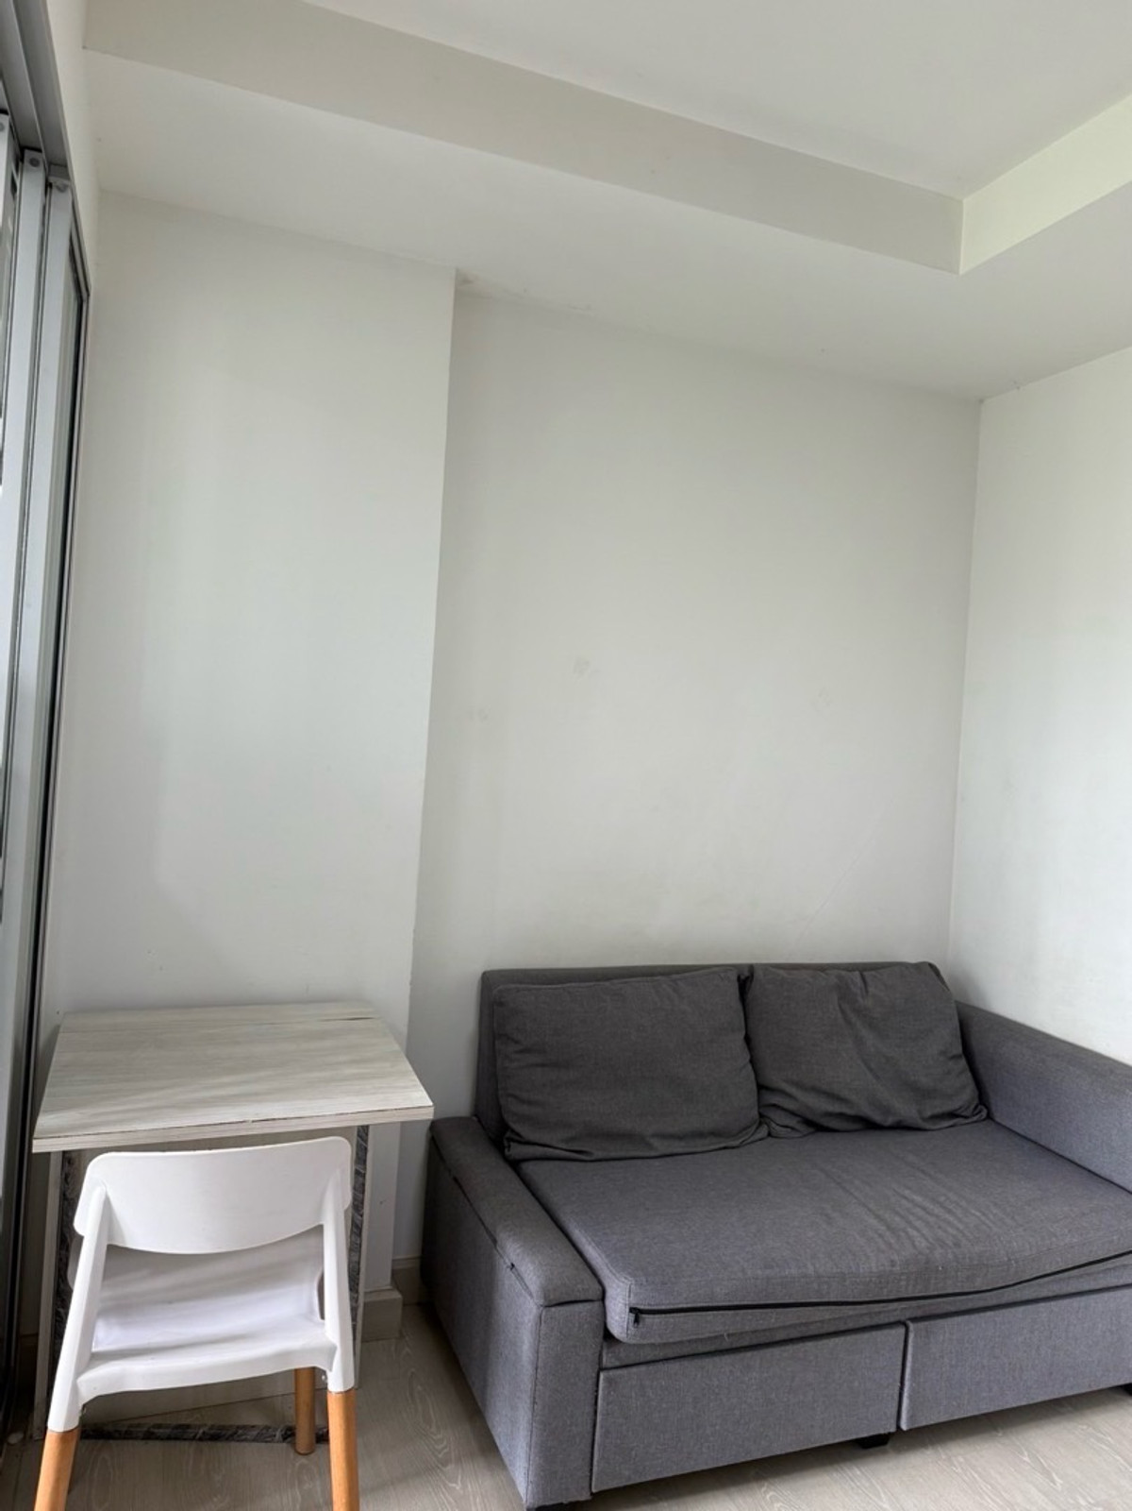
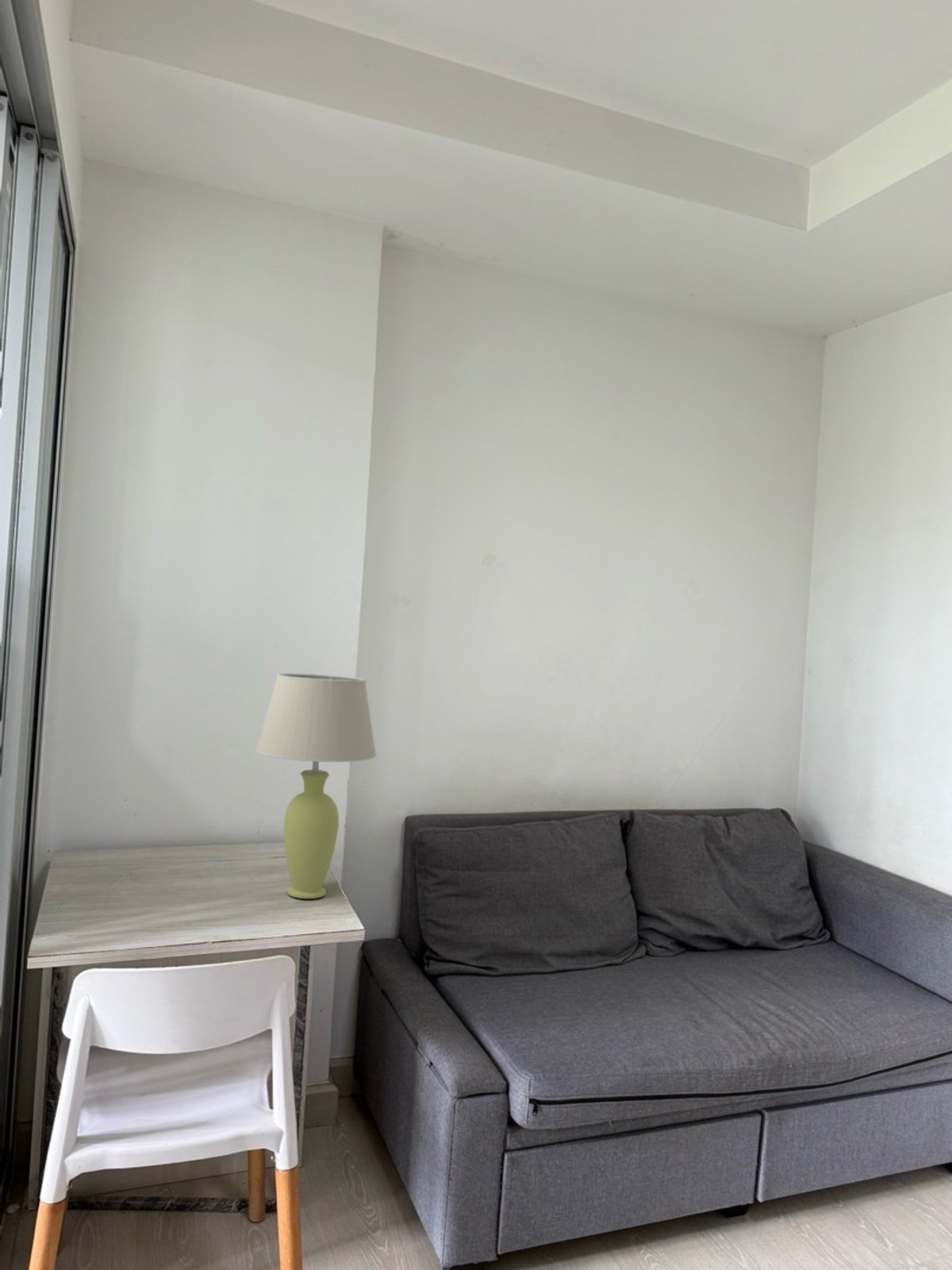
+ table lamp [255,672,377,899]
